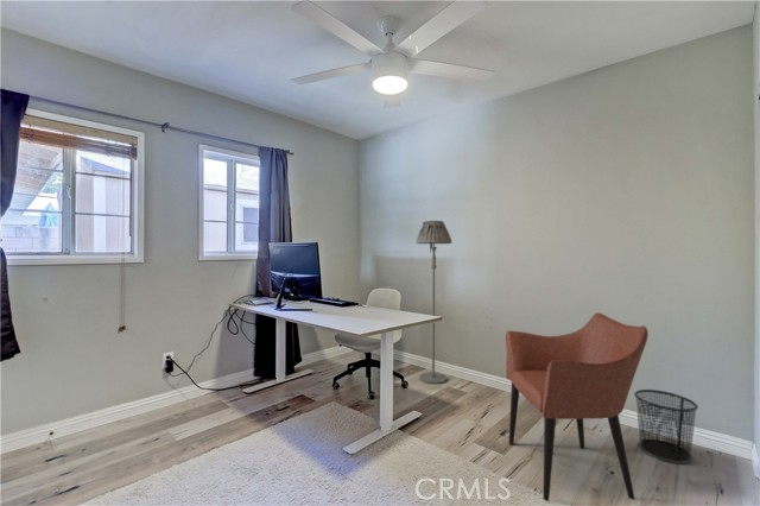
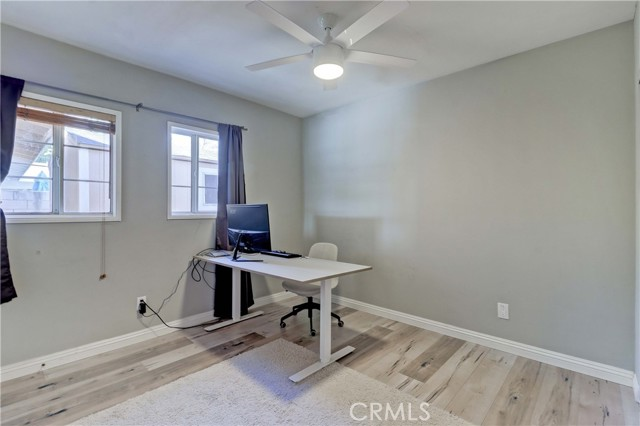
- waste bin [633,388,699,464]
- armchair [505,311,650,502]
- floor lamp [416,220,452,385]
